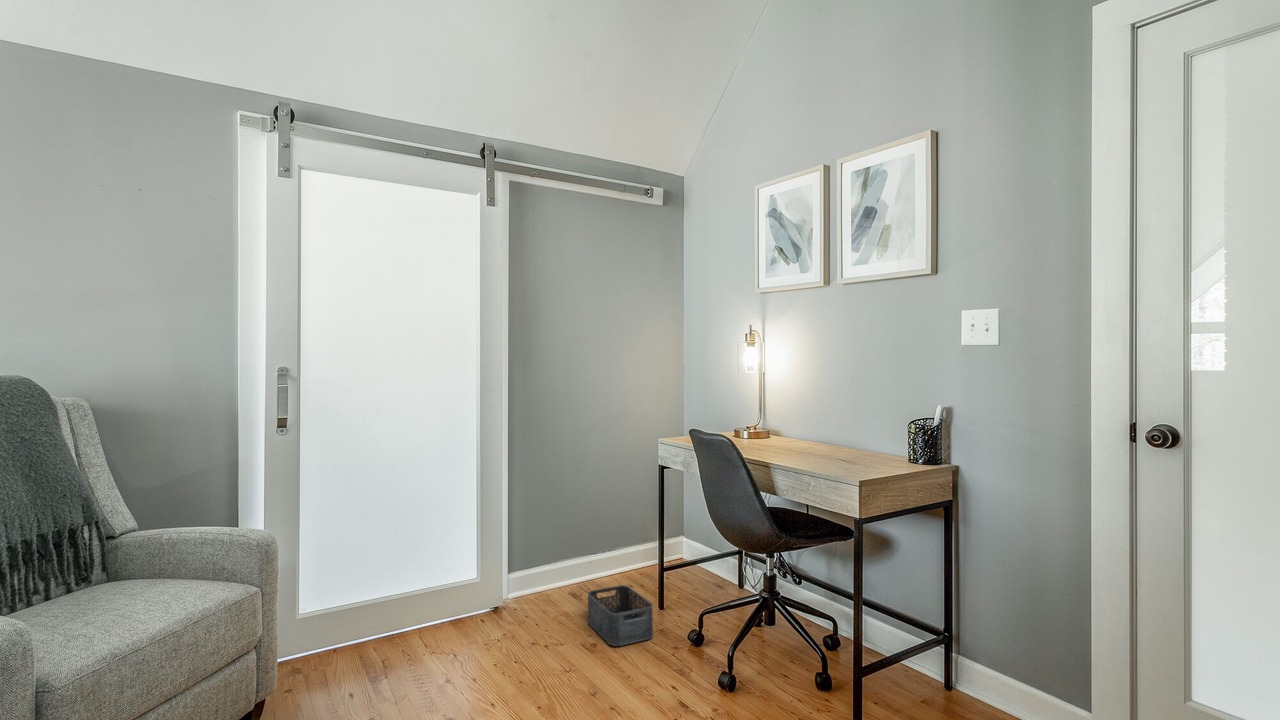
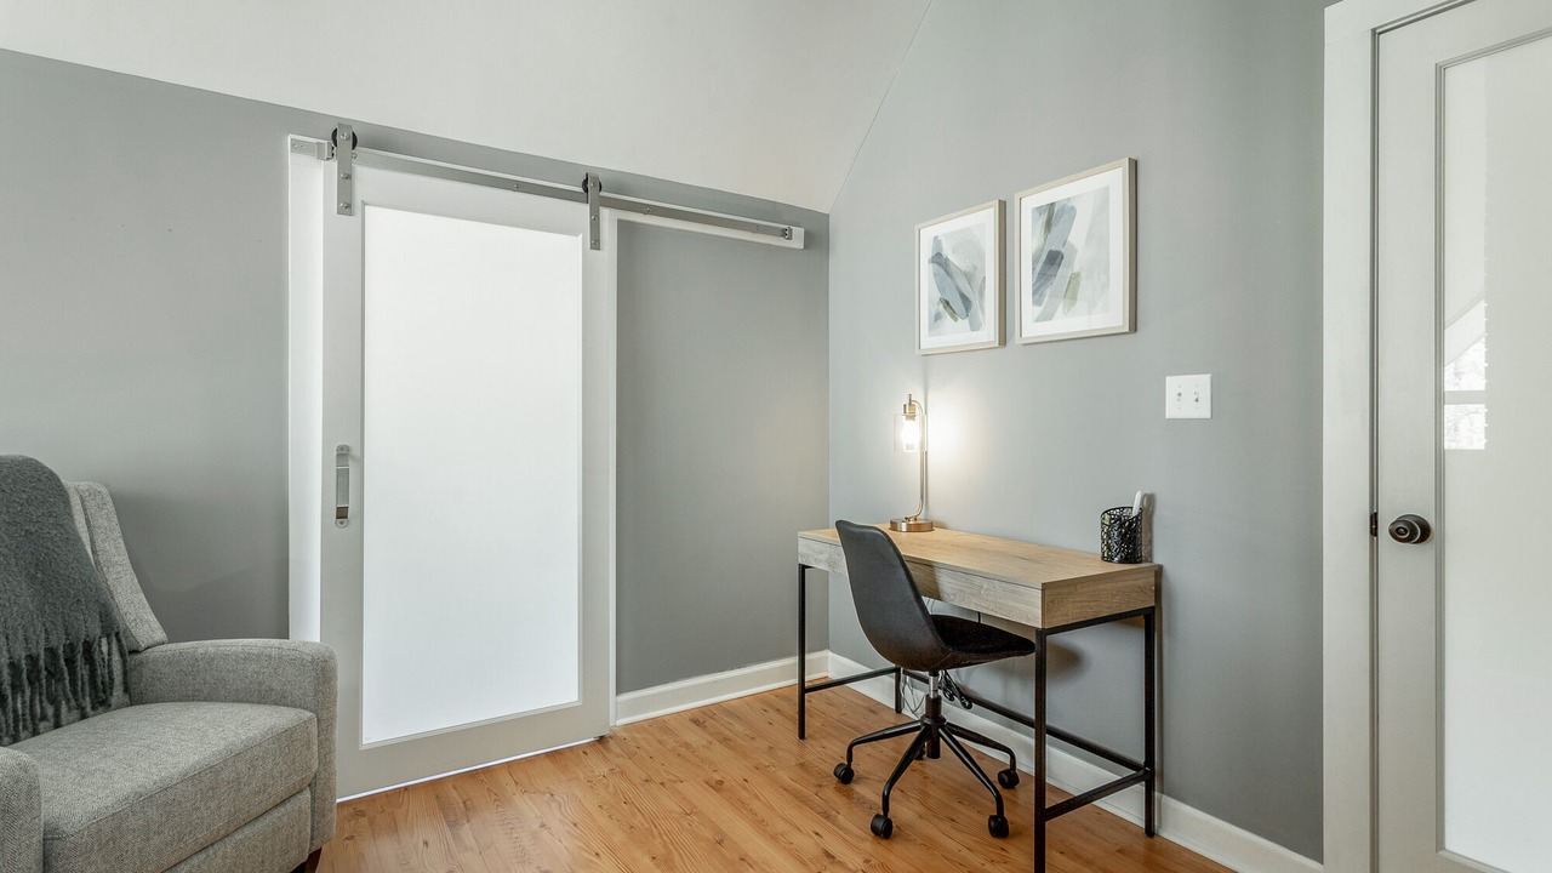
- storage bin [587,584,654,647]
